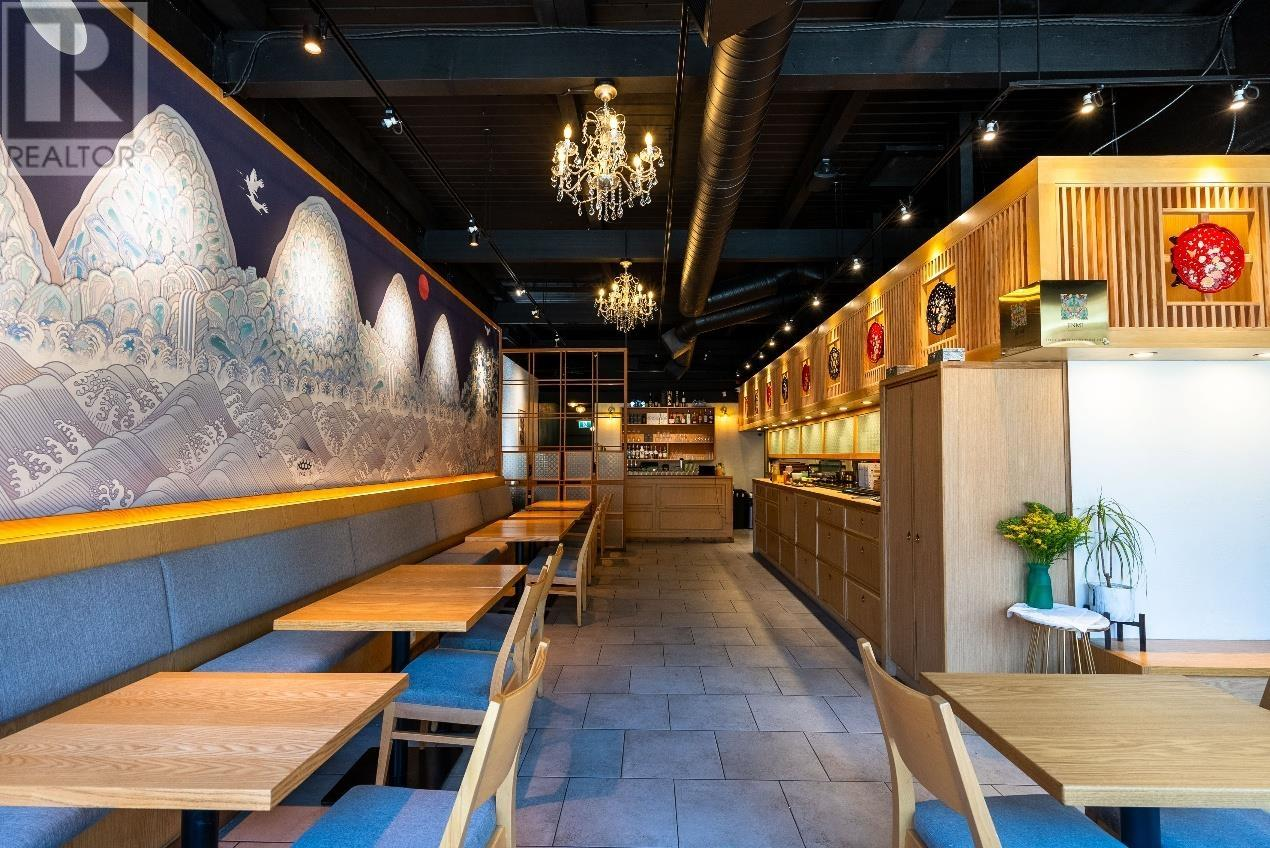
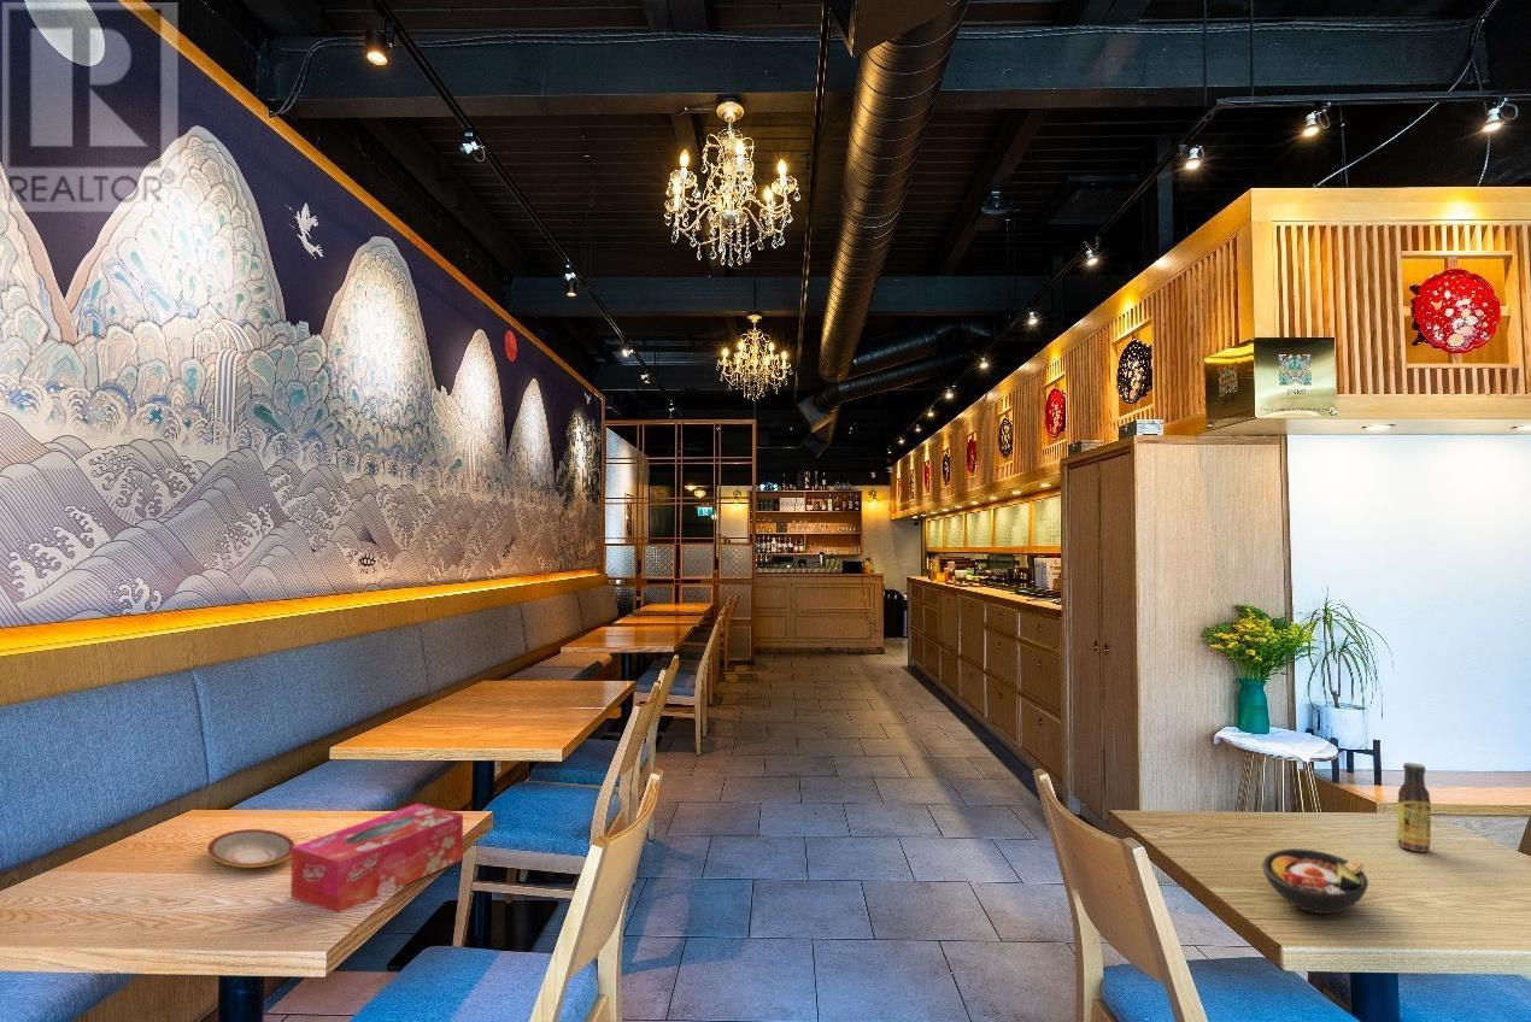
+ sauce bottle [1396,762,1432,853]
+ tissue box [289,803,464,914]
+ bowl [1261,847,1369,915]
+ plate [206,828,295,869]
